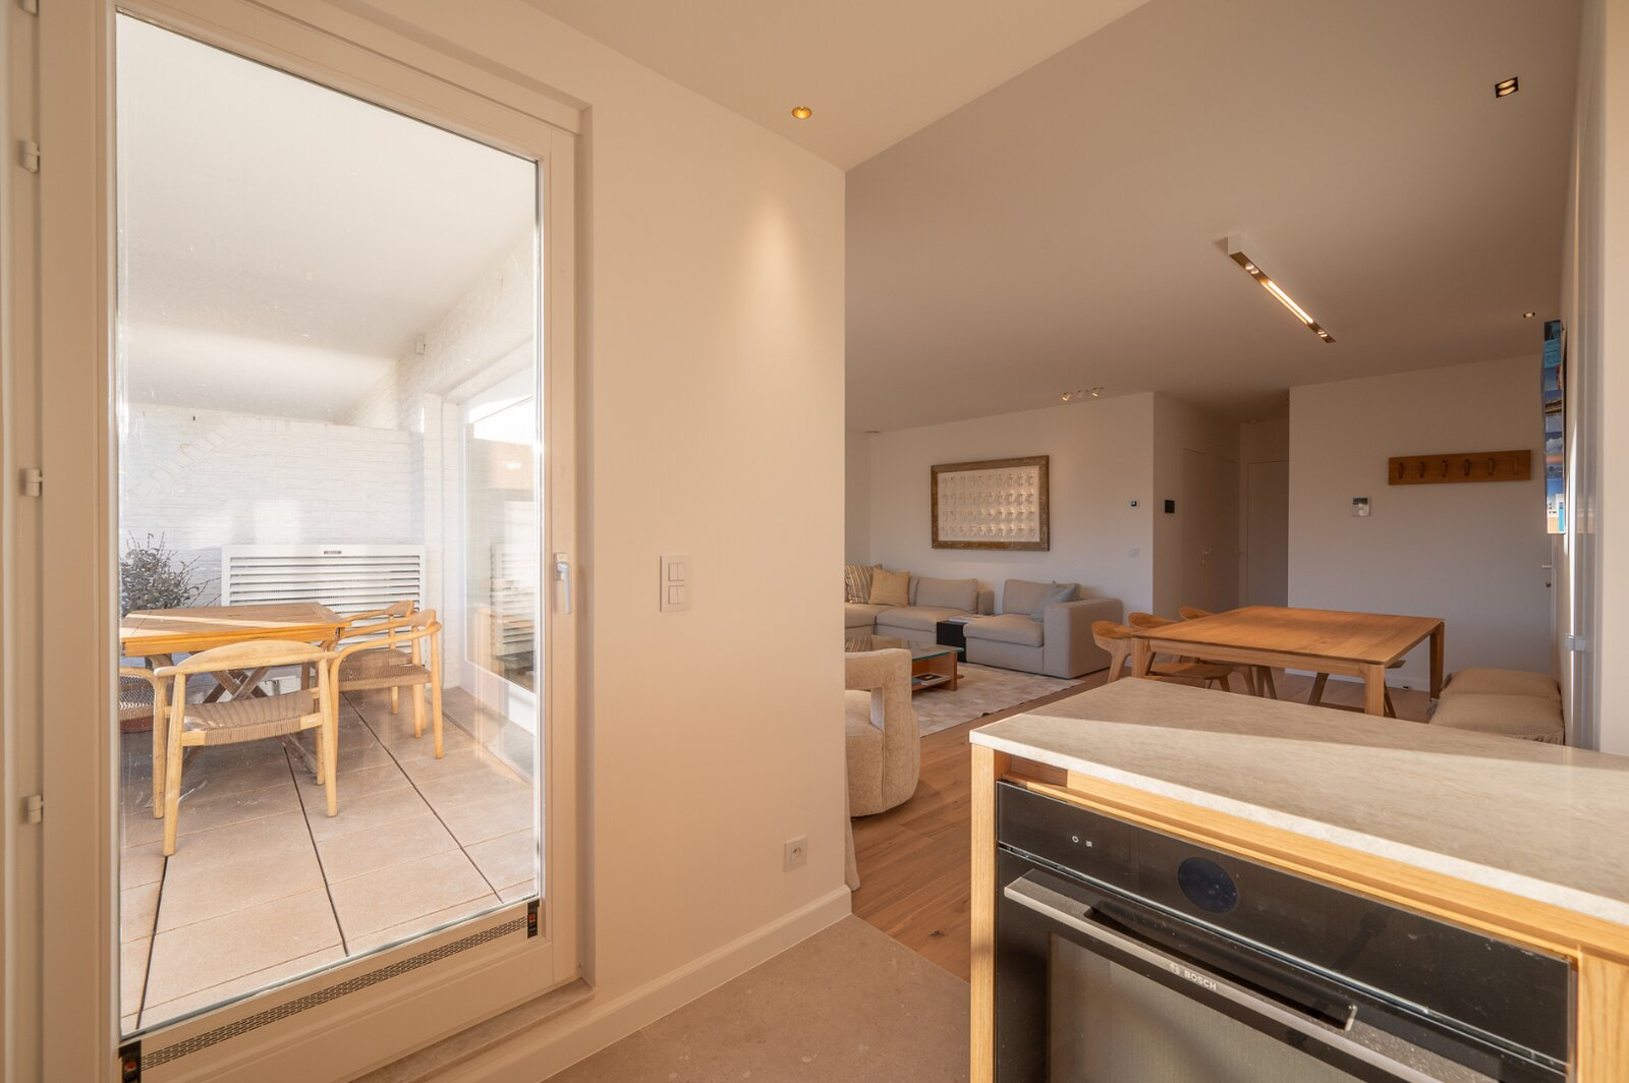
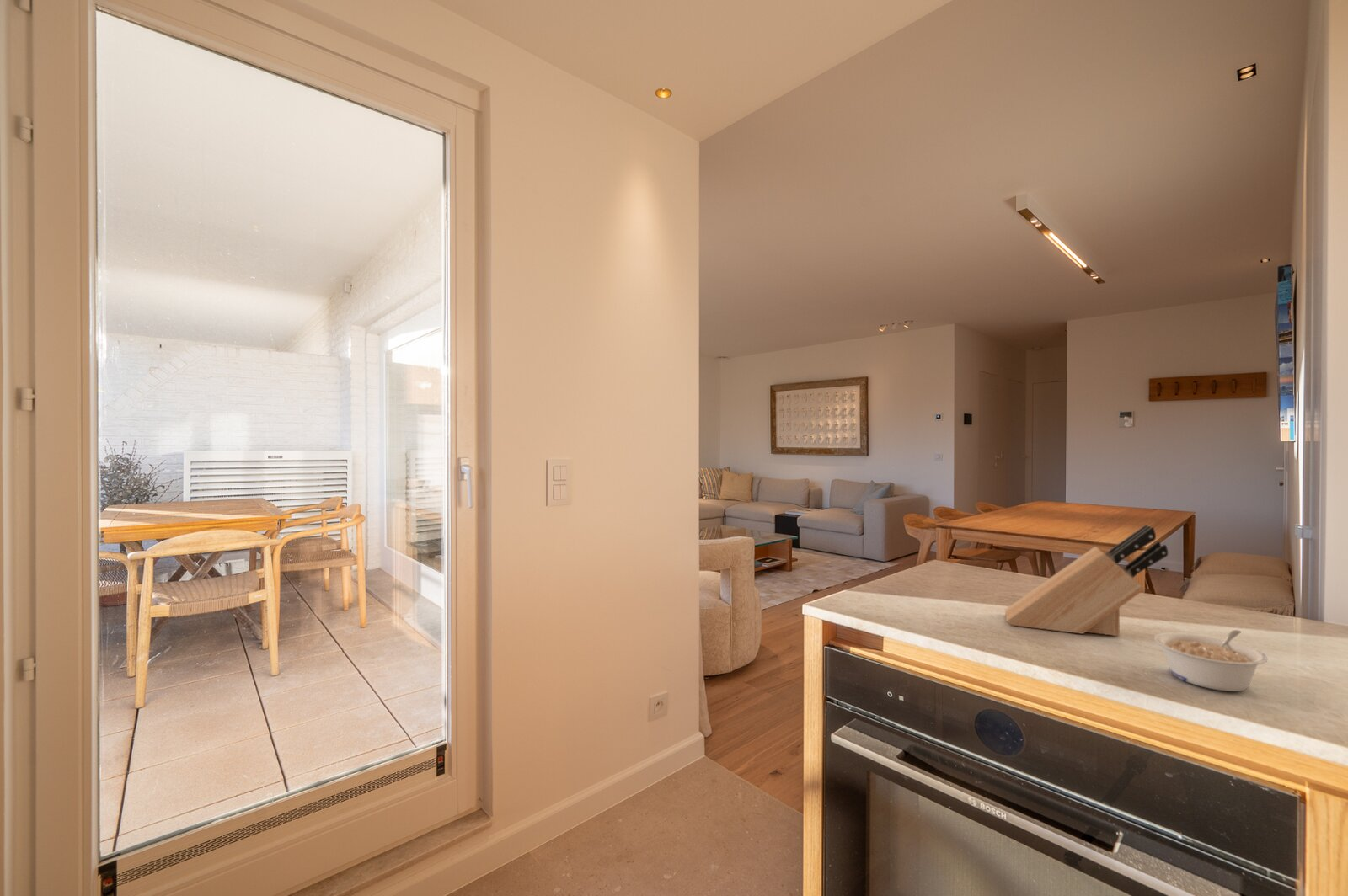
+ knife block [1004,524,1169,637]
+ legume [1153,629,1269,692]
